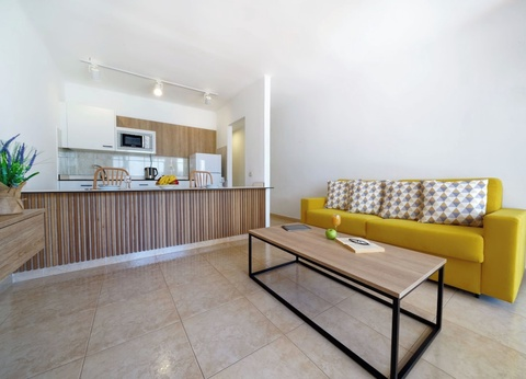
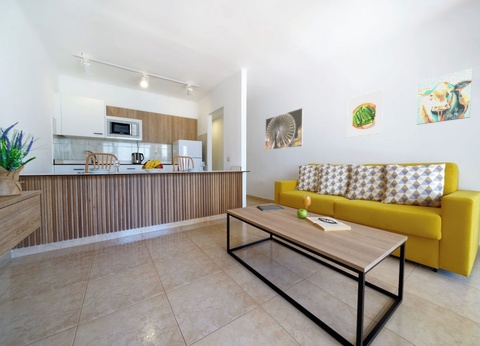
+ wall art [416,67,473,126]
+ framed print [346,88,384,138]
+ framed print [264,107,304,151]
